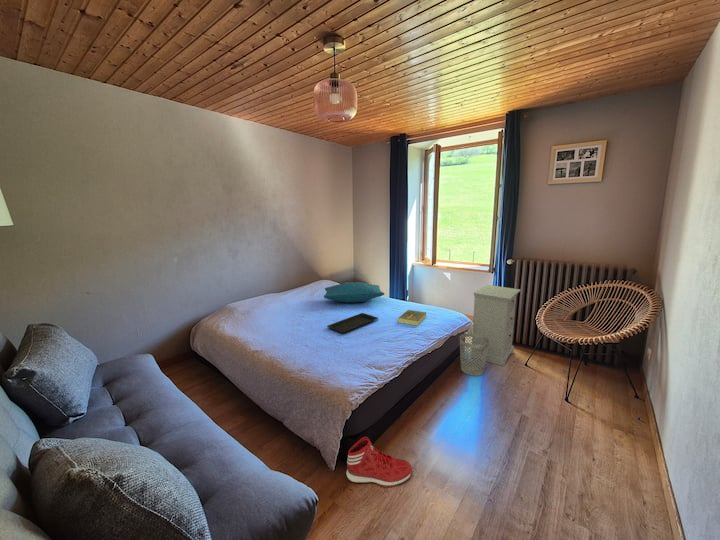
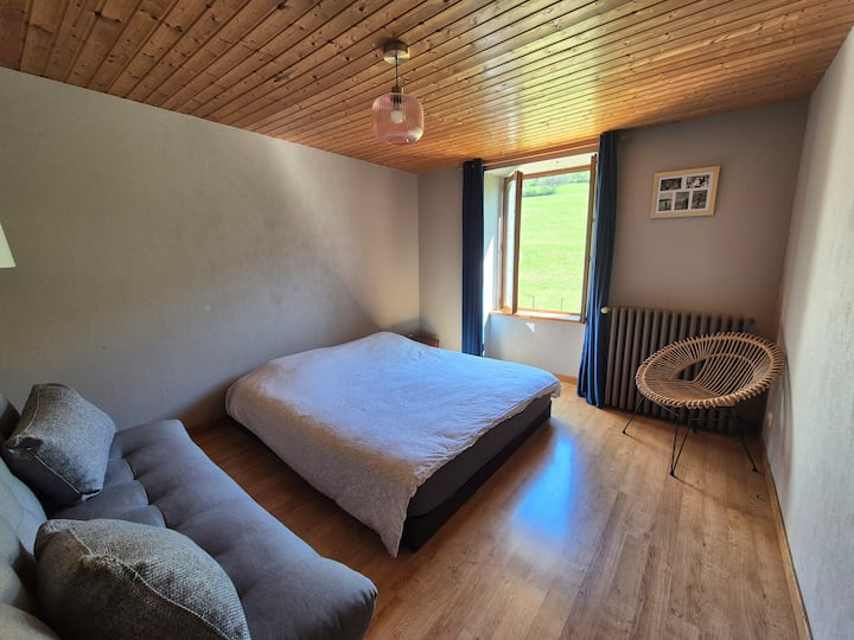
- pillow [323,281,385,304]
- wastebasket [459,332,489,377]
- serving tray [326,312,379,334]
- nightstand [470,284,522,367]
- sneaker [346,436,413,488]
- book [397,309,427,327]
